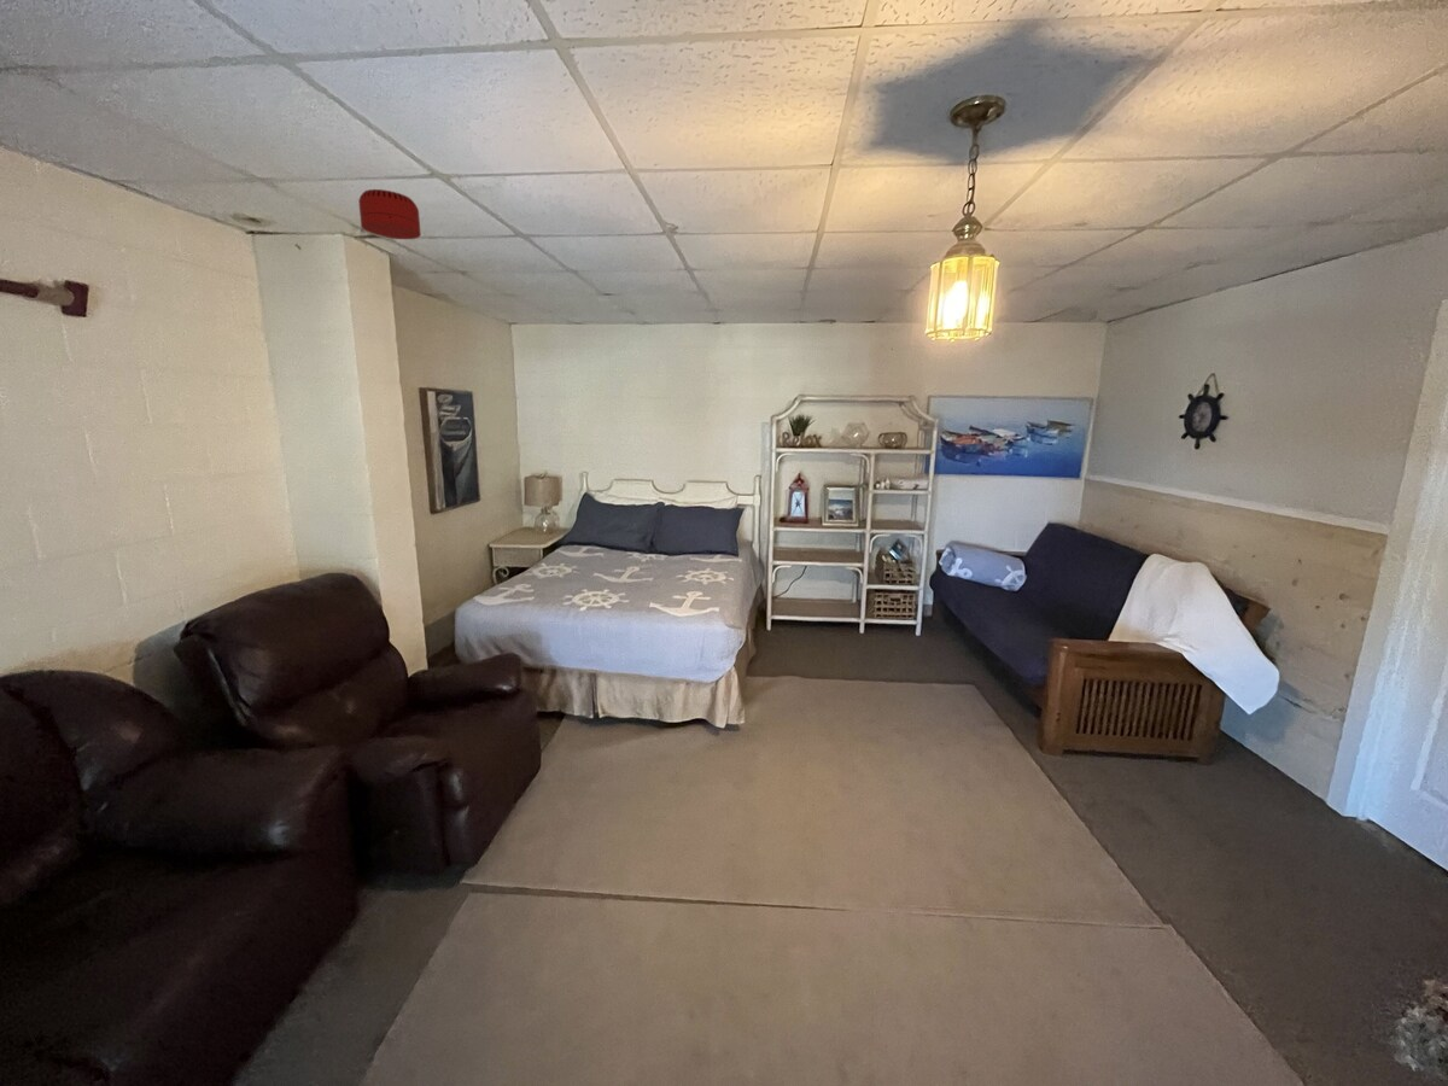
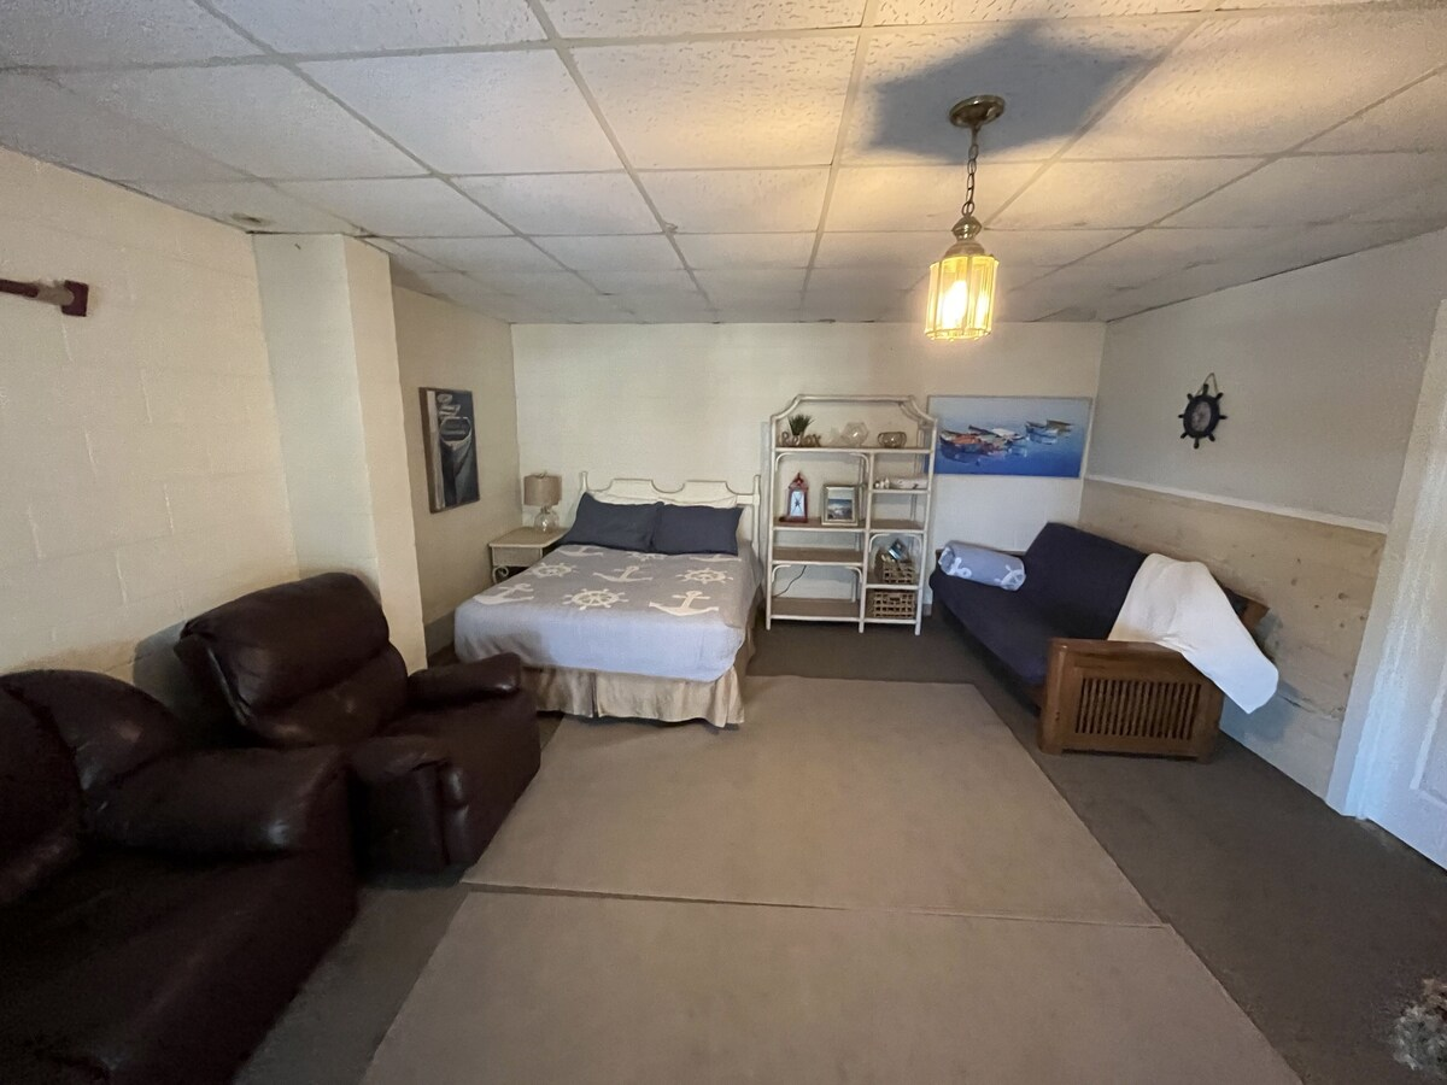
- smoke detector [357,188,422,240]
